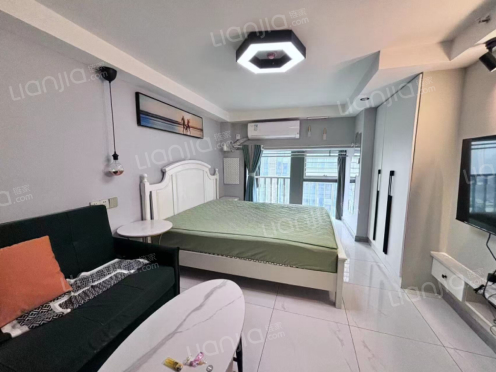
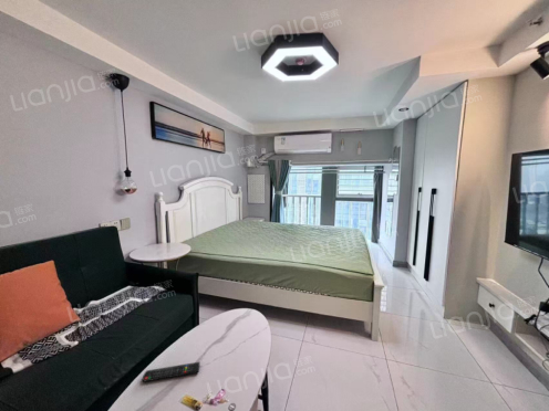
+ remote control [142,361,201,383]
